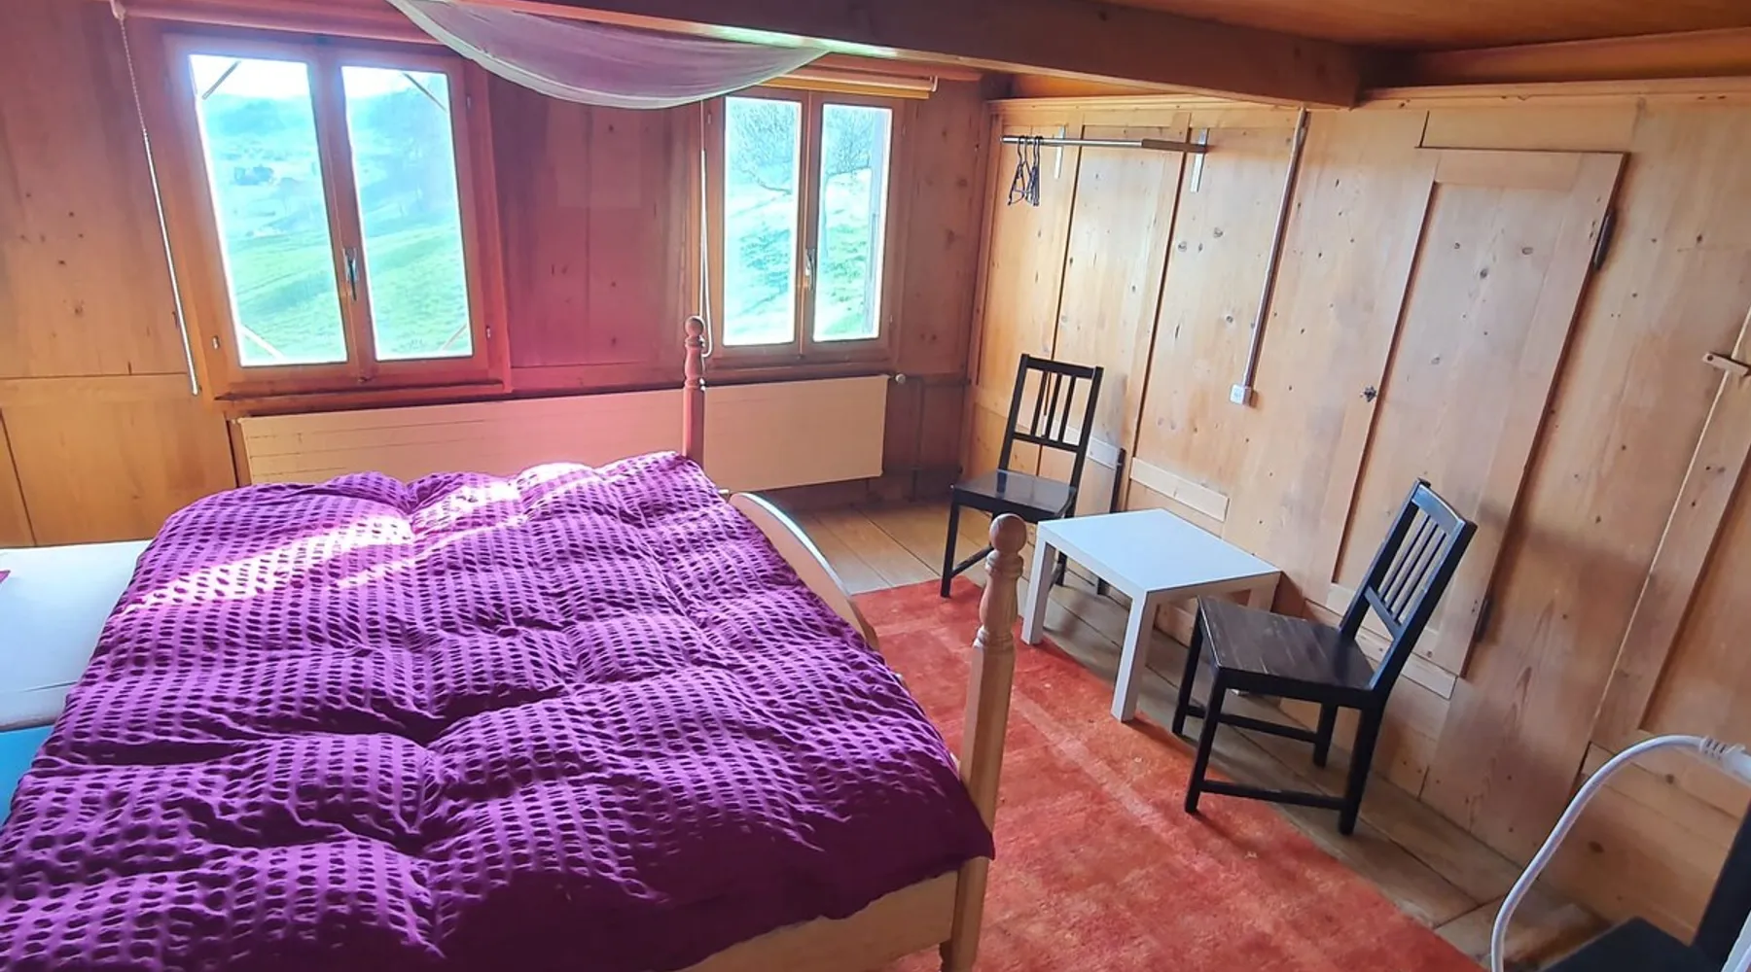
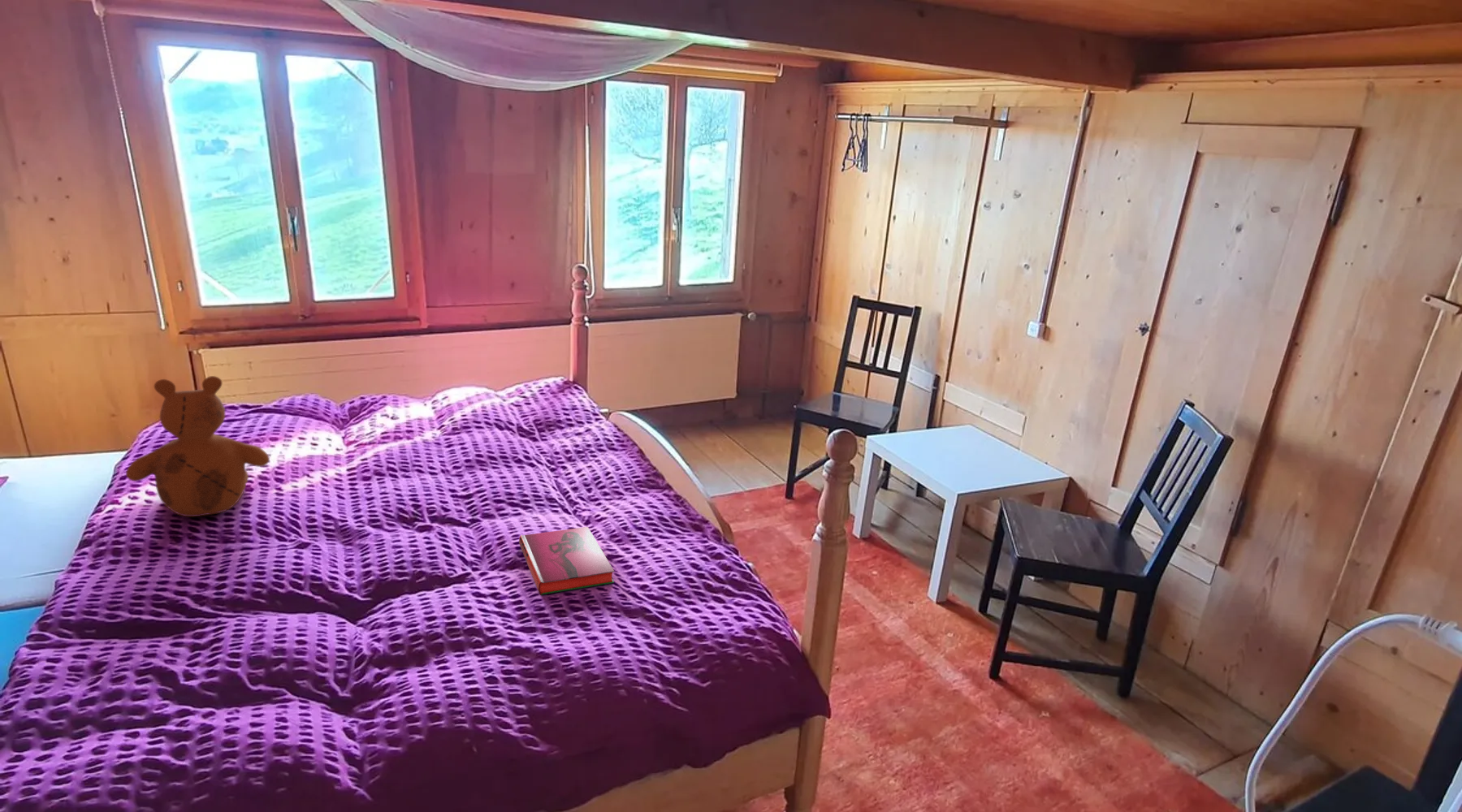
+ teddy bear [125,375,270,517]
+ hardback book [518,526,615,596]
